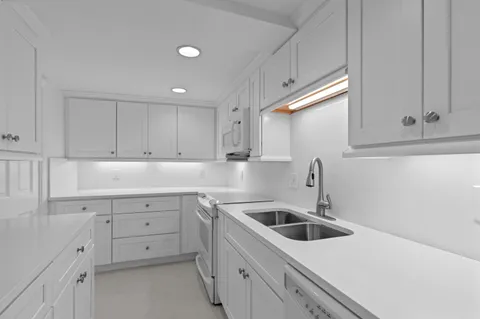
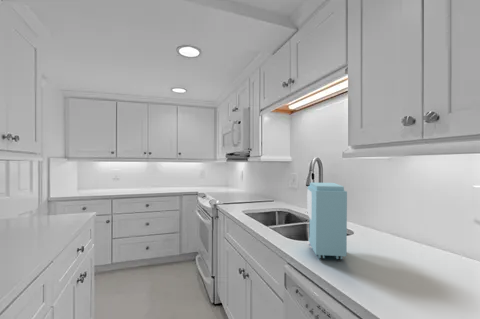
+ dispenser [306,182,348,261]
